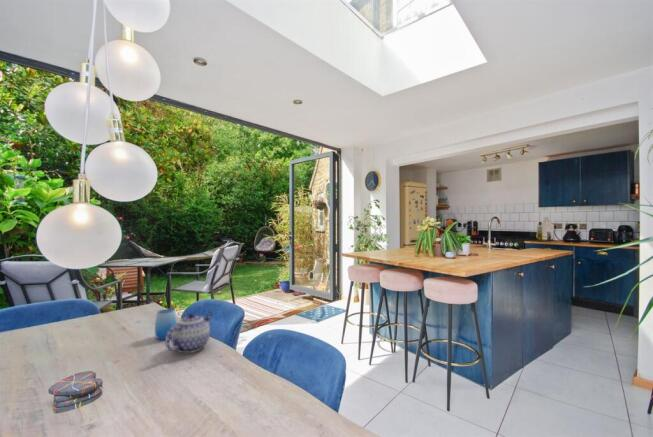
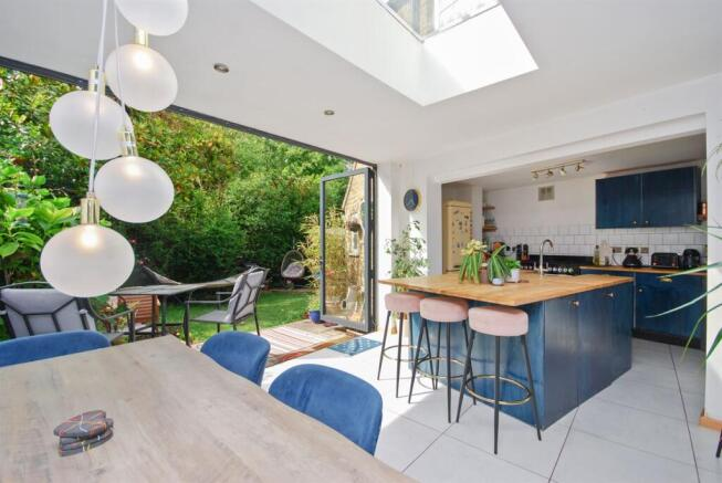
- cup [154,308,178,341]
- teapot [164,312,214,354]
